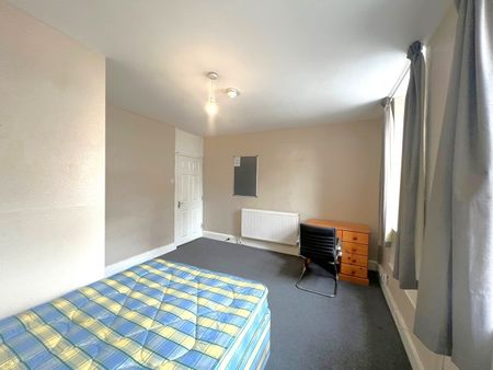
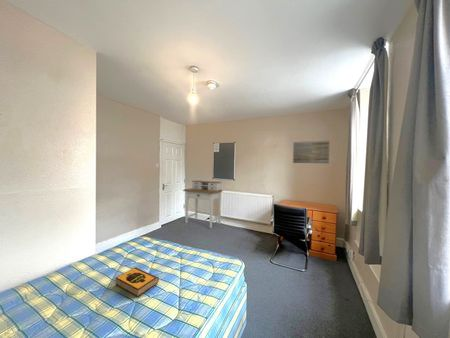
+ hardback book [115,266,160,298]
+ desk [182,179,224,229]
+ wall art [292,140,330,164]
